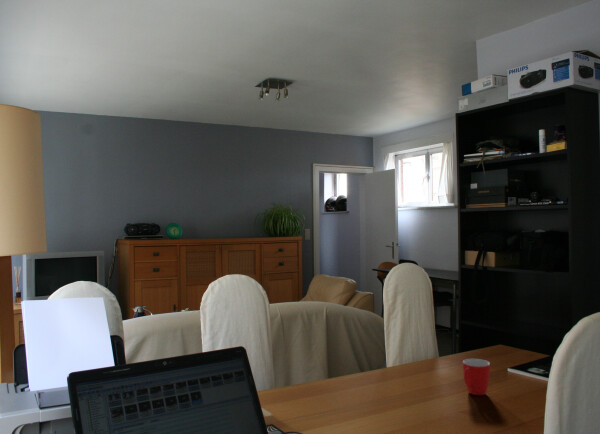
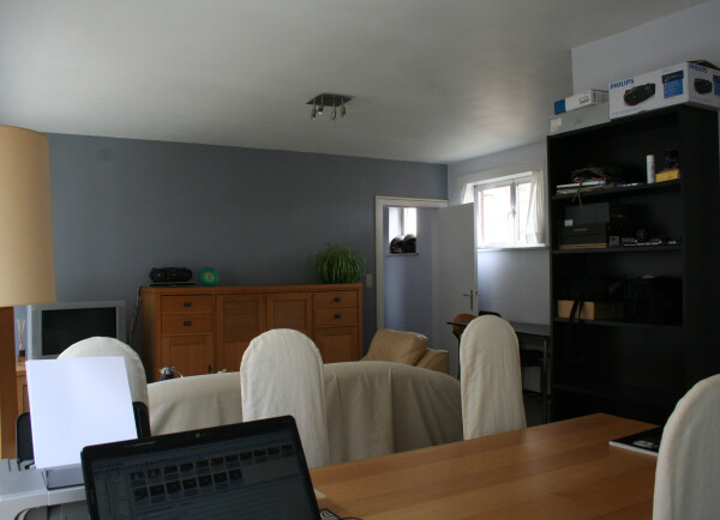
- mug [462,358,491,396]
